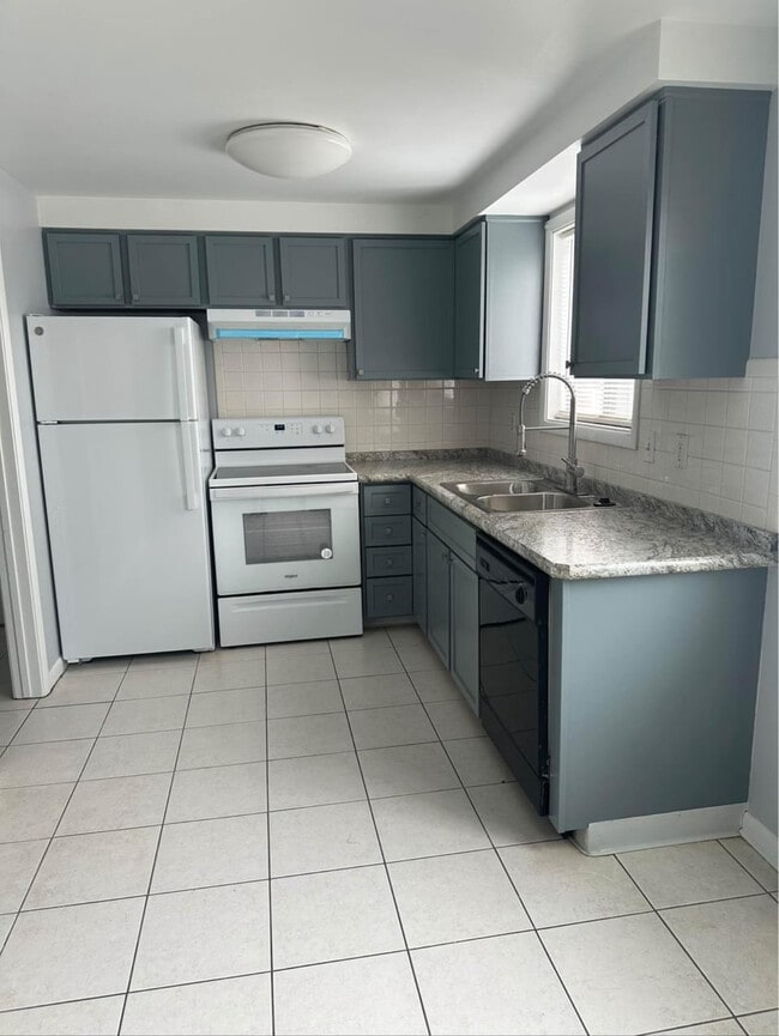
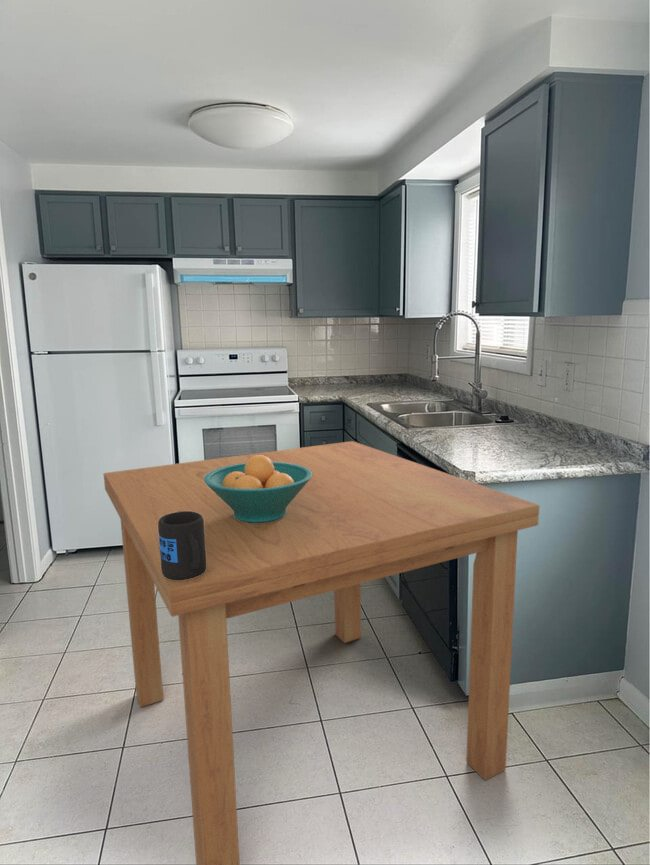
+ fruit bowl [204,455,312,523]
+ mug [158,511,206,580]
+ dining table [103,440,540,865]
